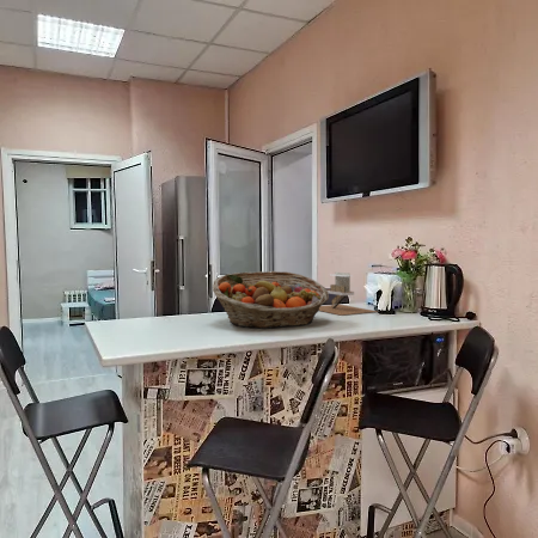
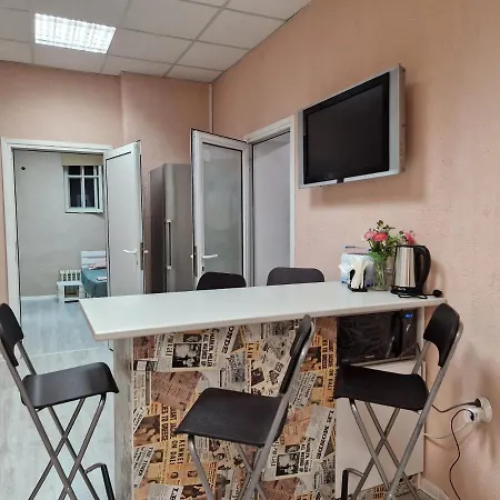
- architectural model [319,271,379,316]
- fruit basket [212,270,330,329]
